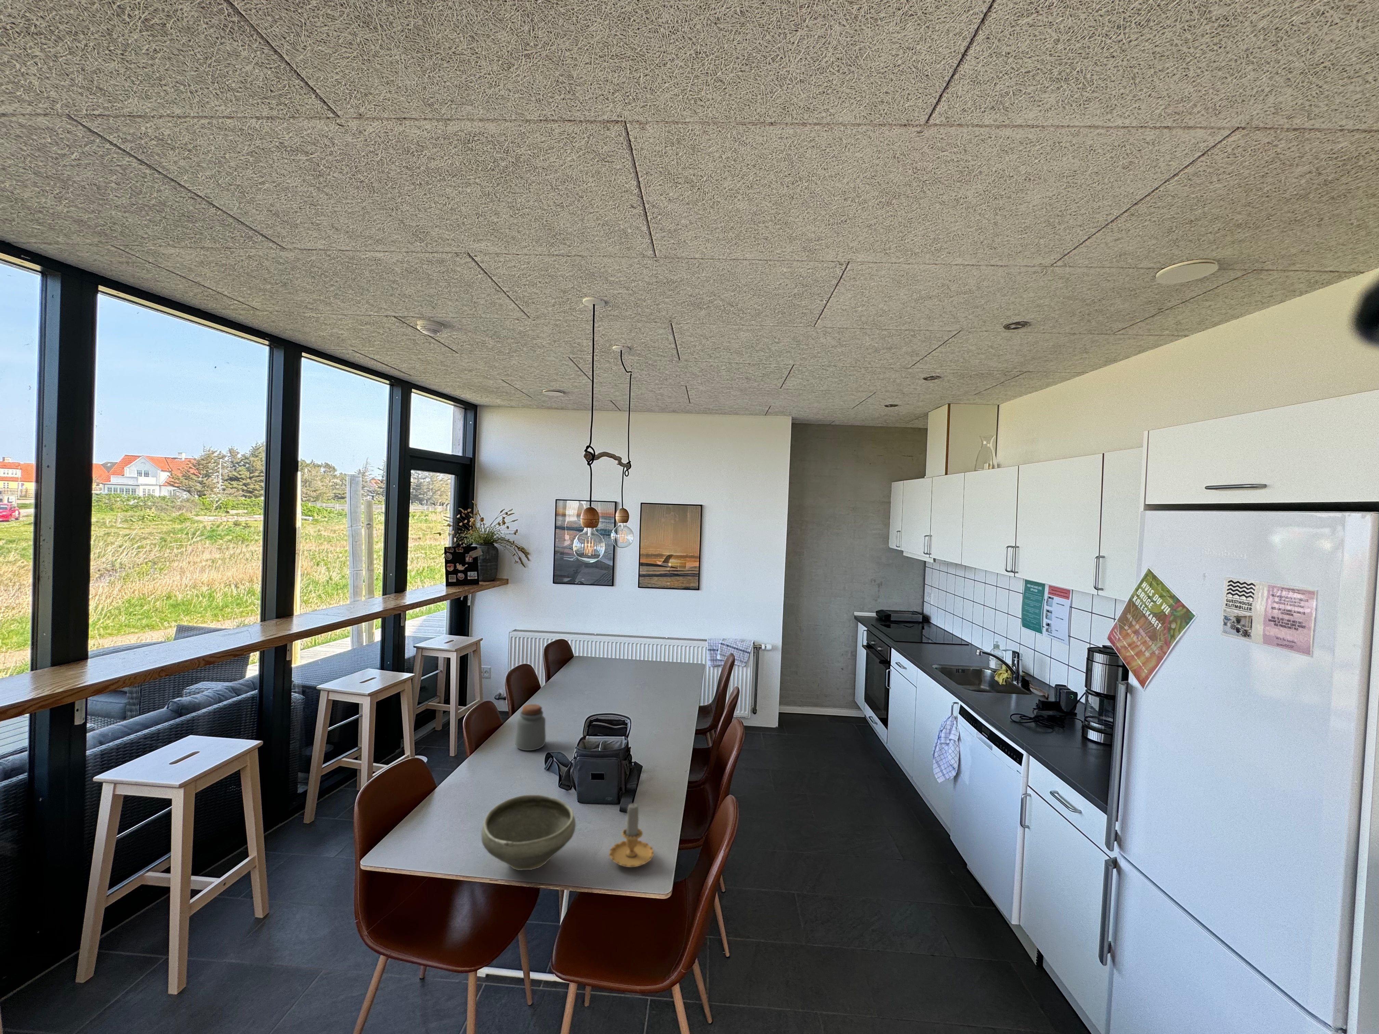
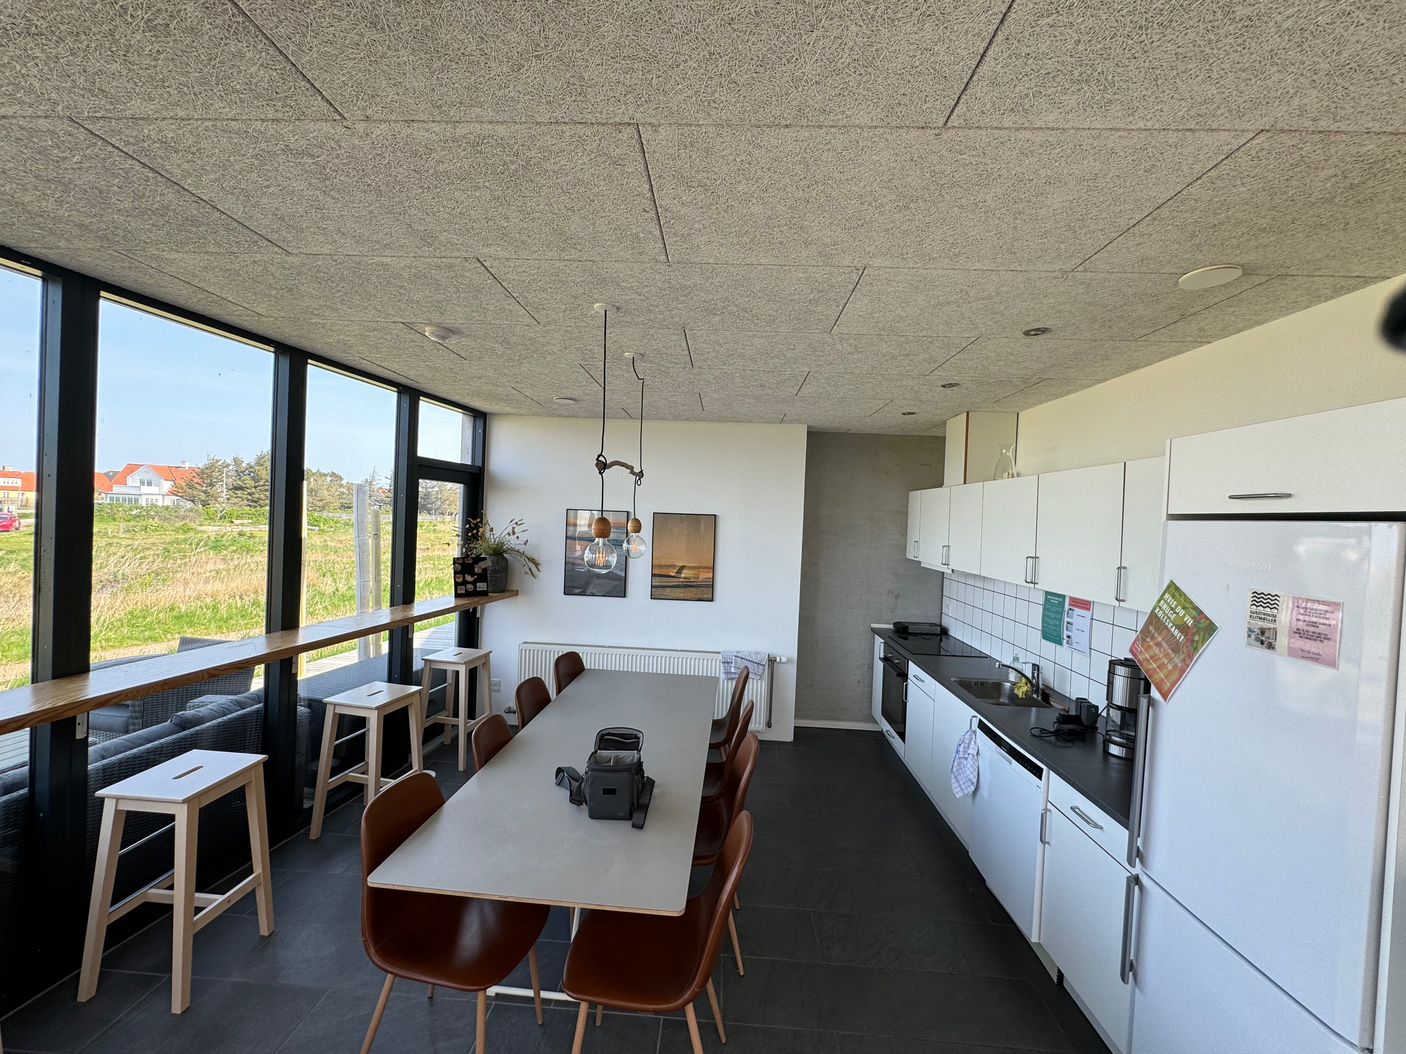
- bowl [481,795,575,871]
- candle [609,802,655,868]
- jar [515,704,546,751]
